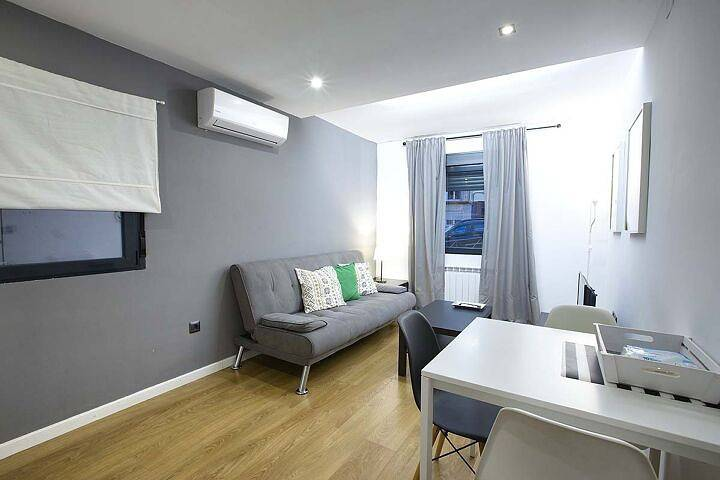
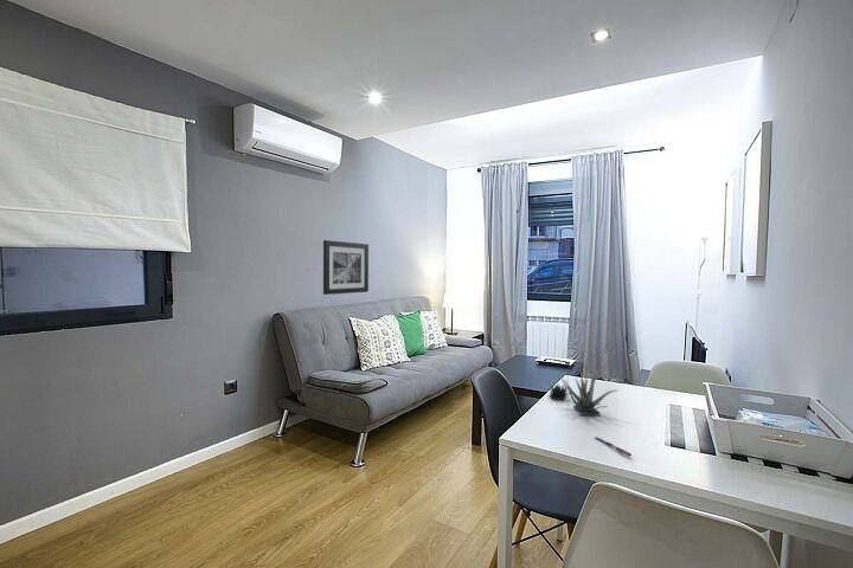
+ pen [594,435,633,458]
+ wall art [322,239,370,296]
+ succulent plant [545,360,617,417]
